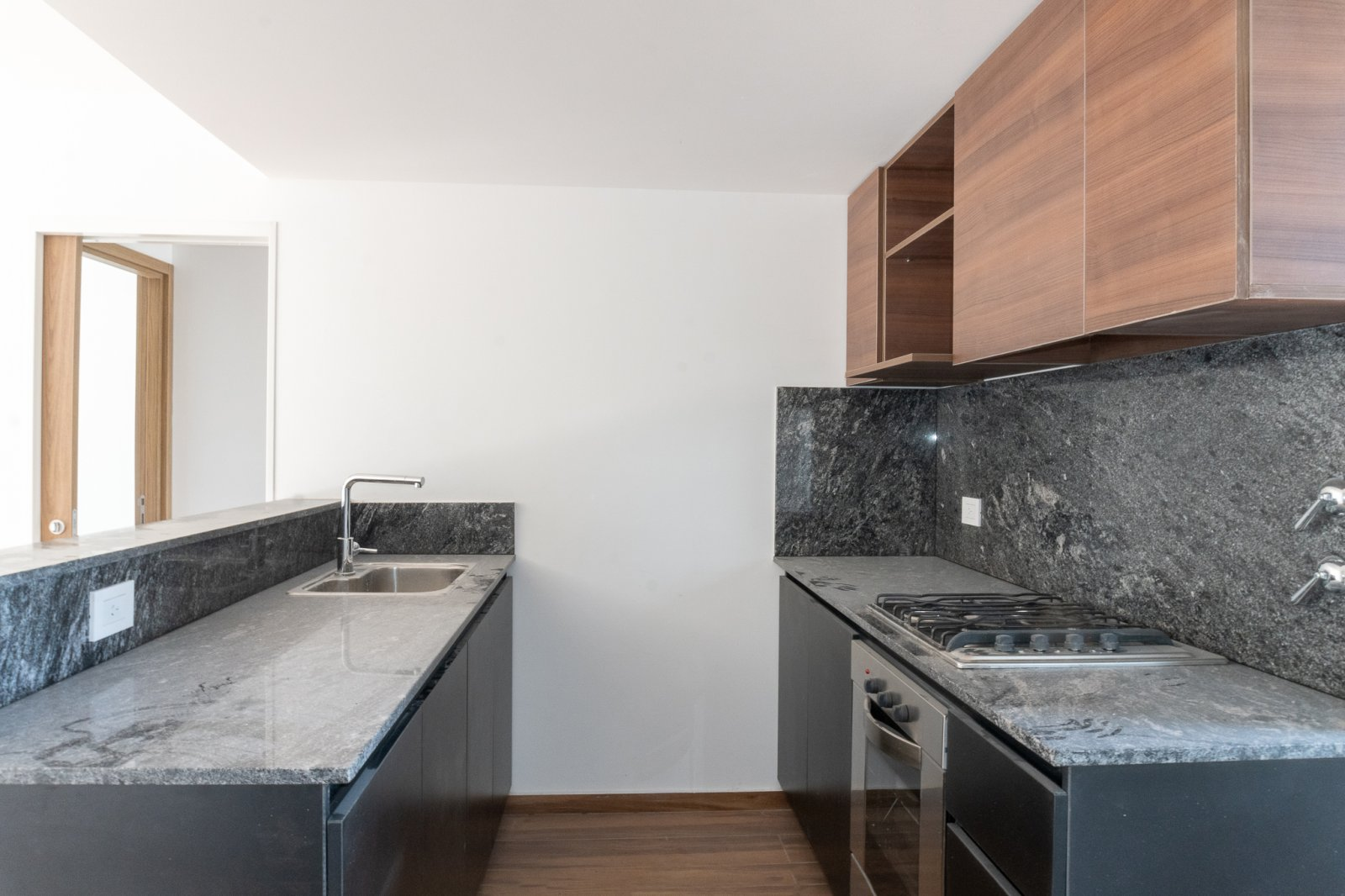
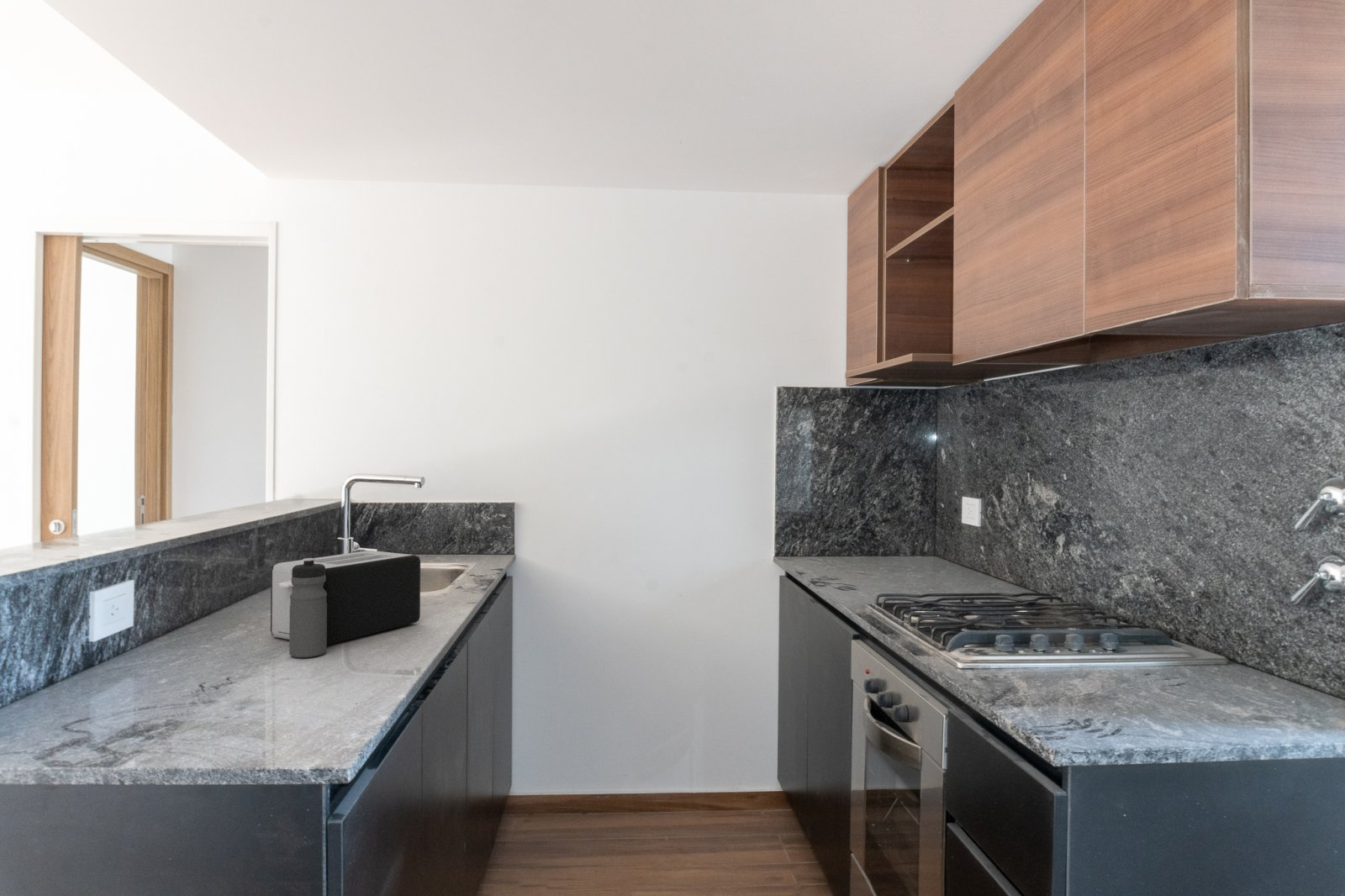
+ water bottle [288,557,327,659]
+ toaster [270,550,421,646]
